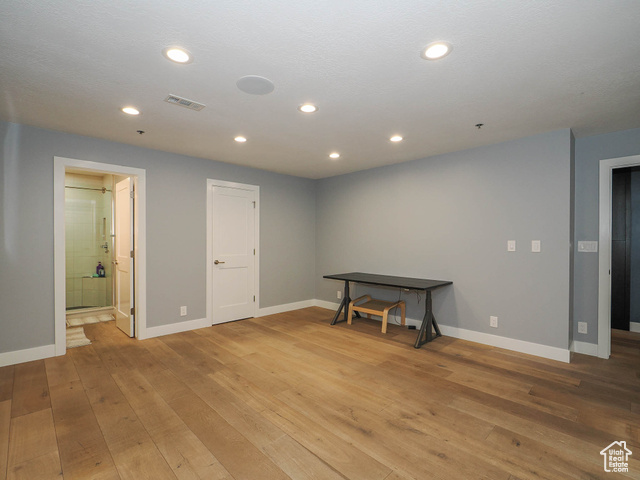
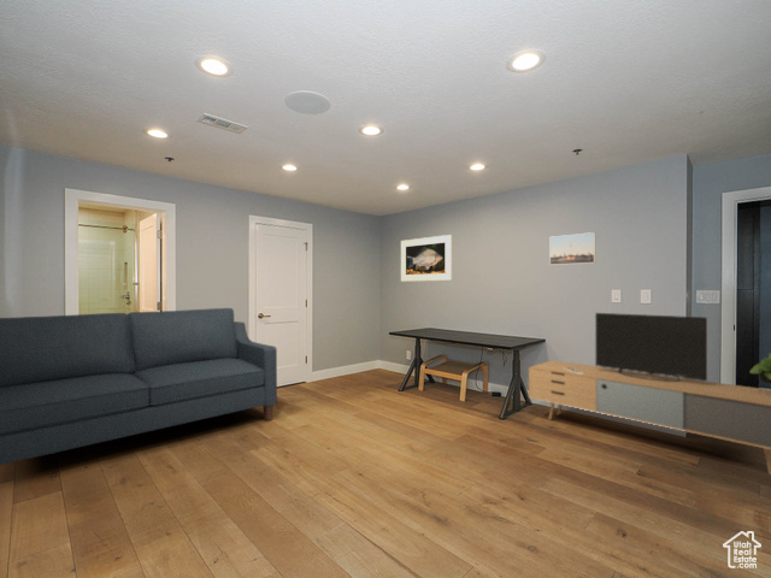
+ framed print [548,231,596,266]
+ sofa [0,307,278,466]
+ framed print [400,234,453,282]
+ media console [528,312,771,476]
